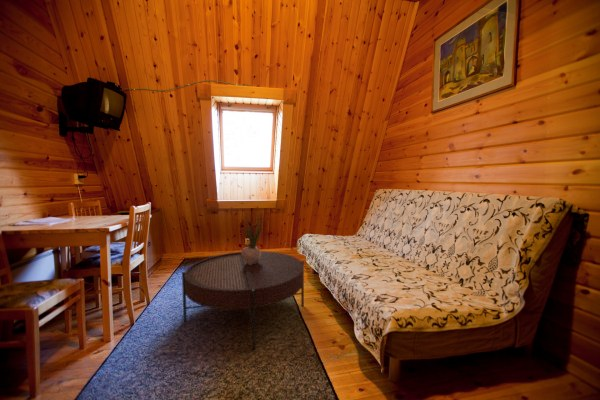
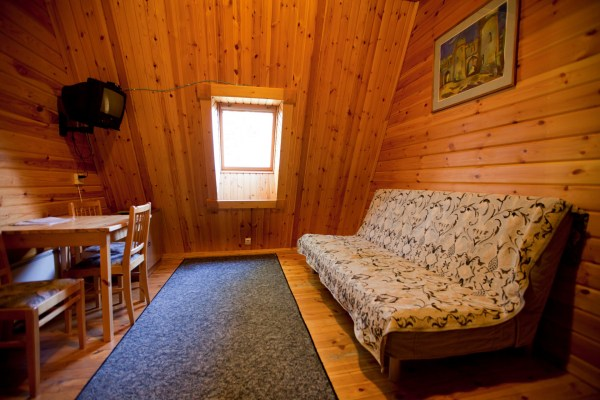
- potted plant [241,212,265,265]
- coffee table [181,250,305,350]
